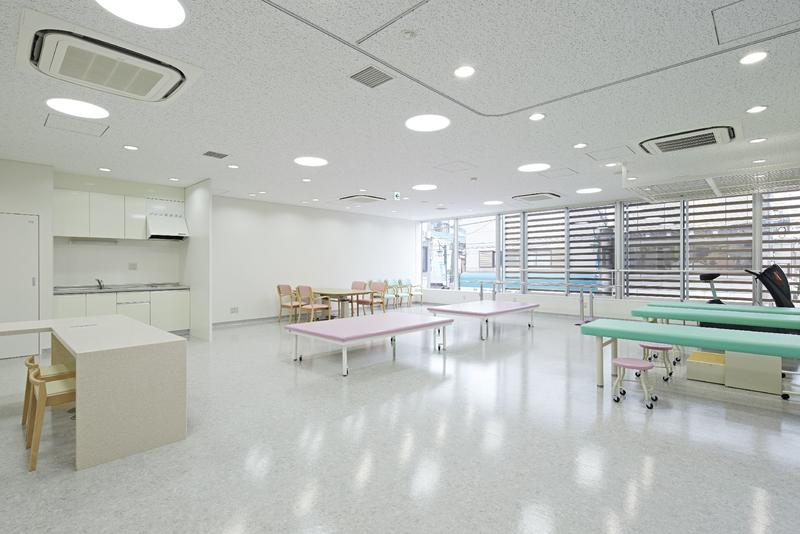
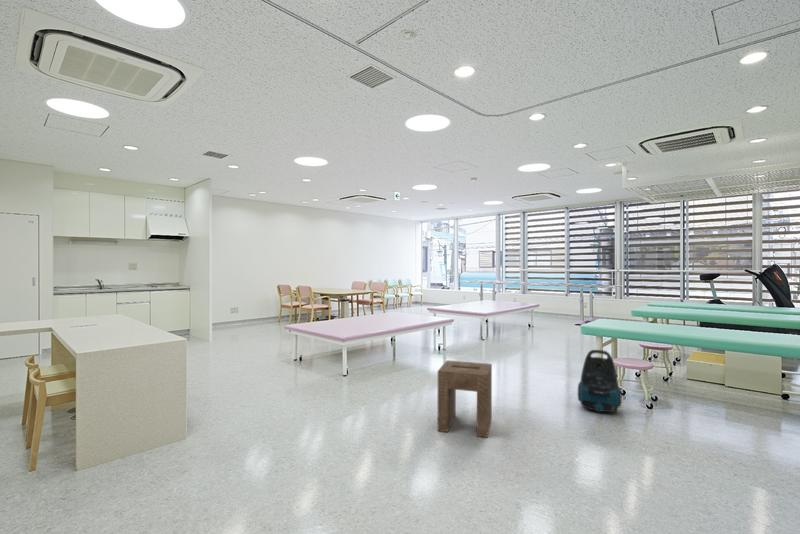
+ vacuum cleaner [577,349,622,414]
+ stool [437,359,493,439]
